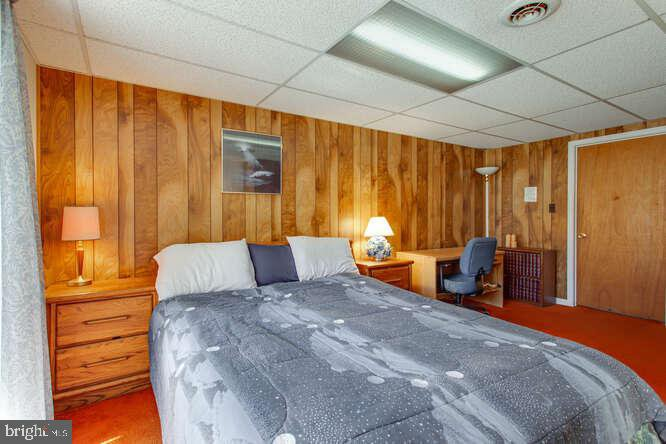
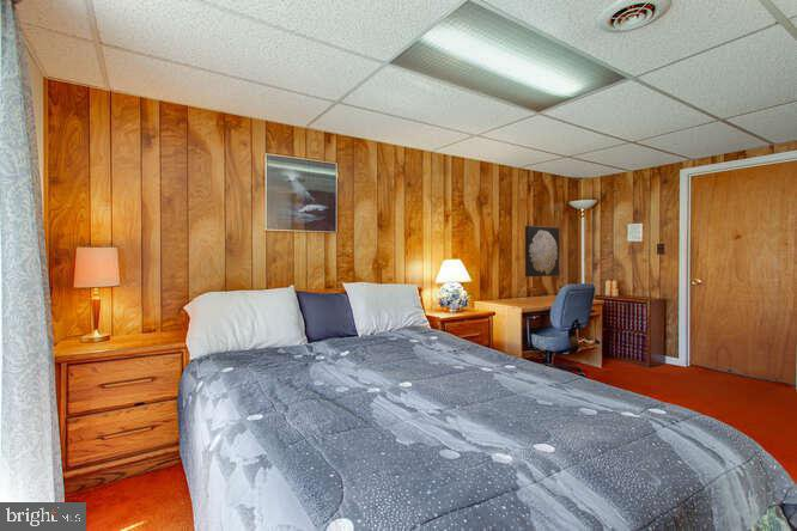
+ wall art [524,225,560,277]
